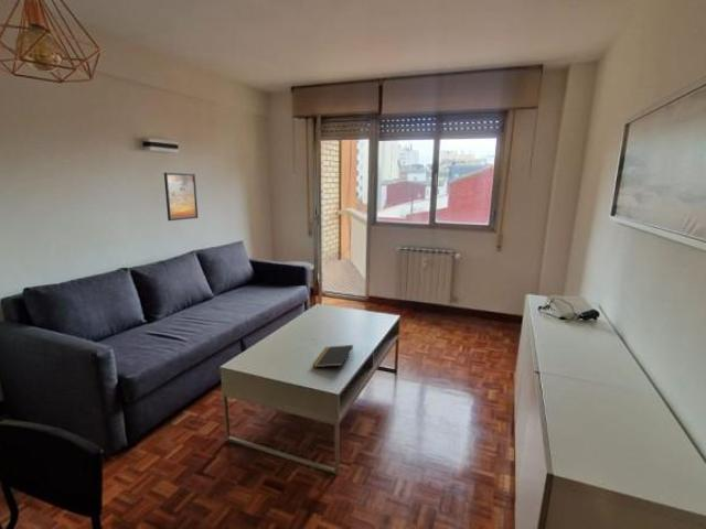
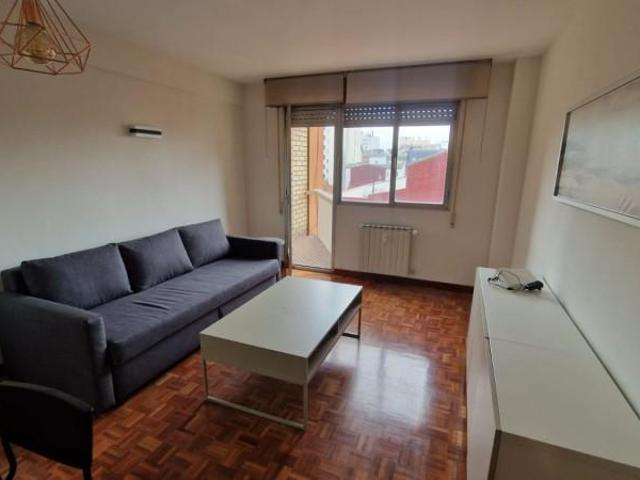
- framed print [163,172,200,222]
- notepad [312,344,354,368]
